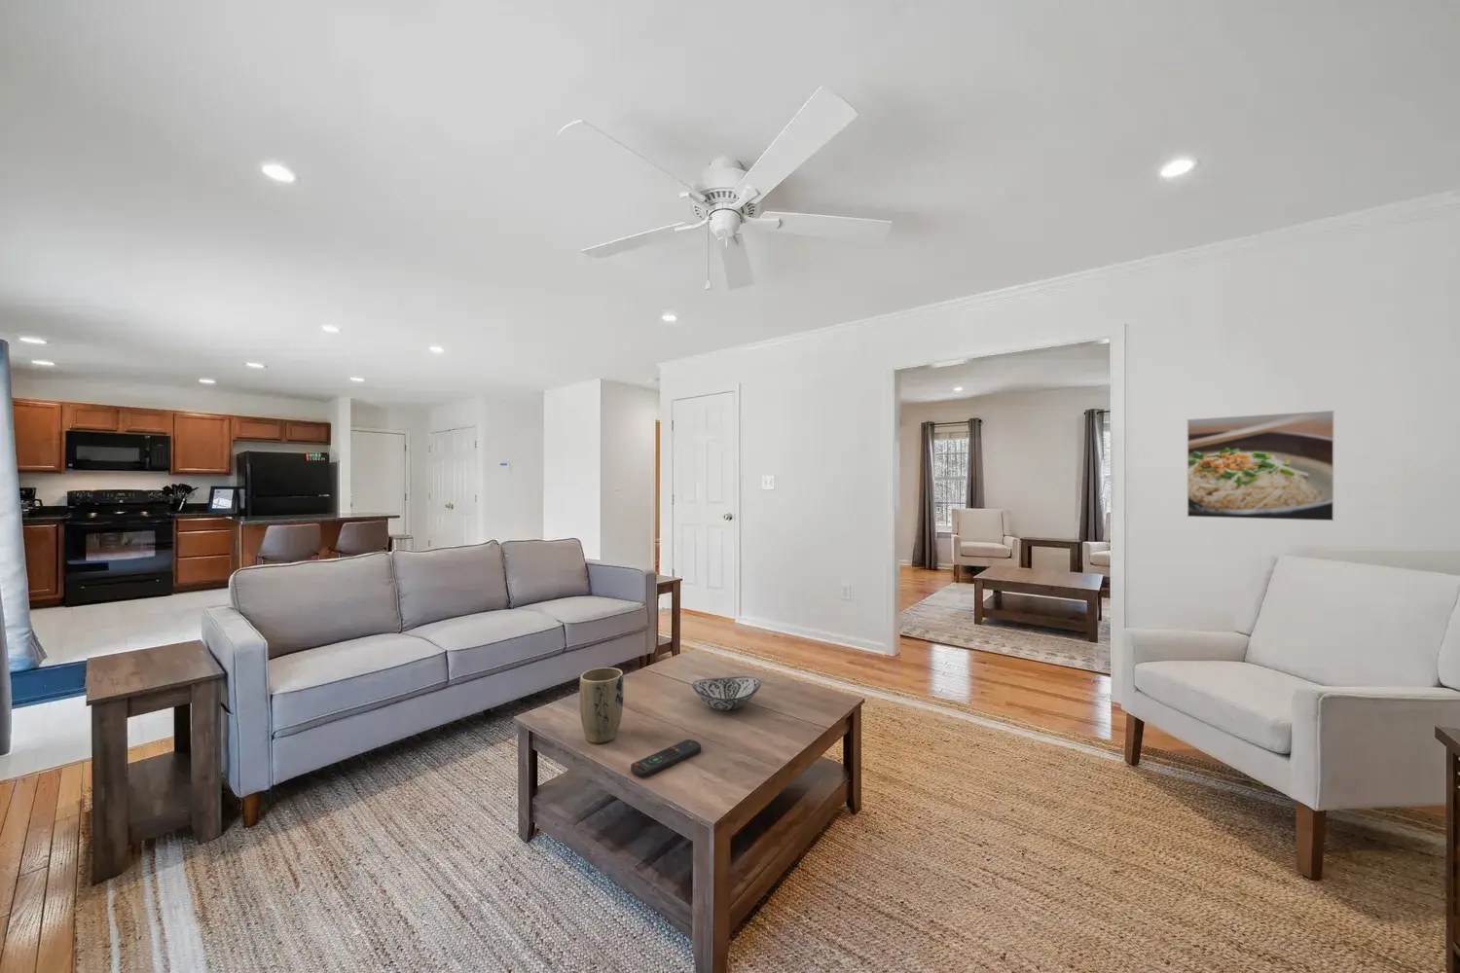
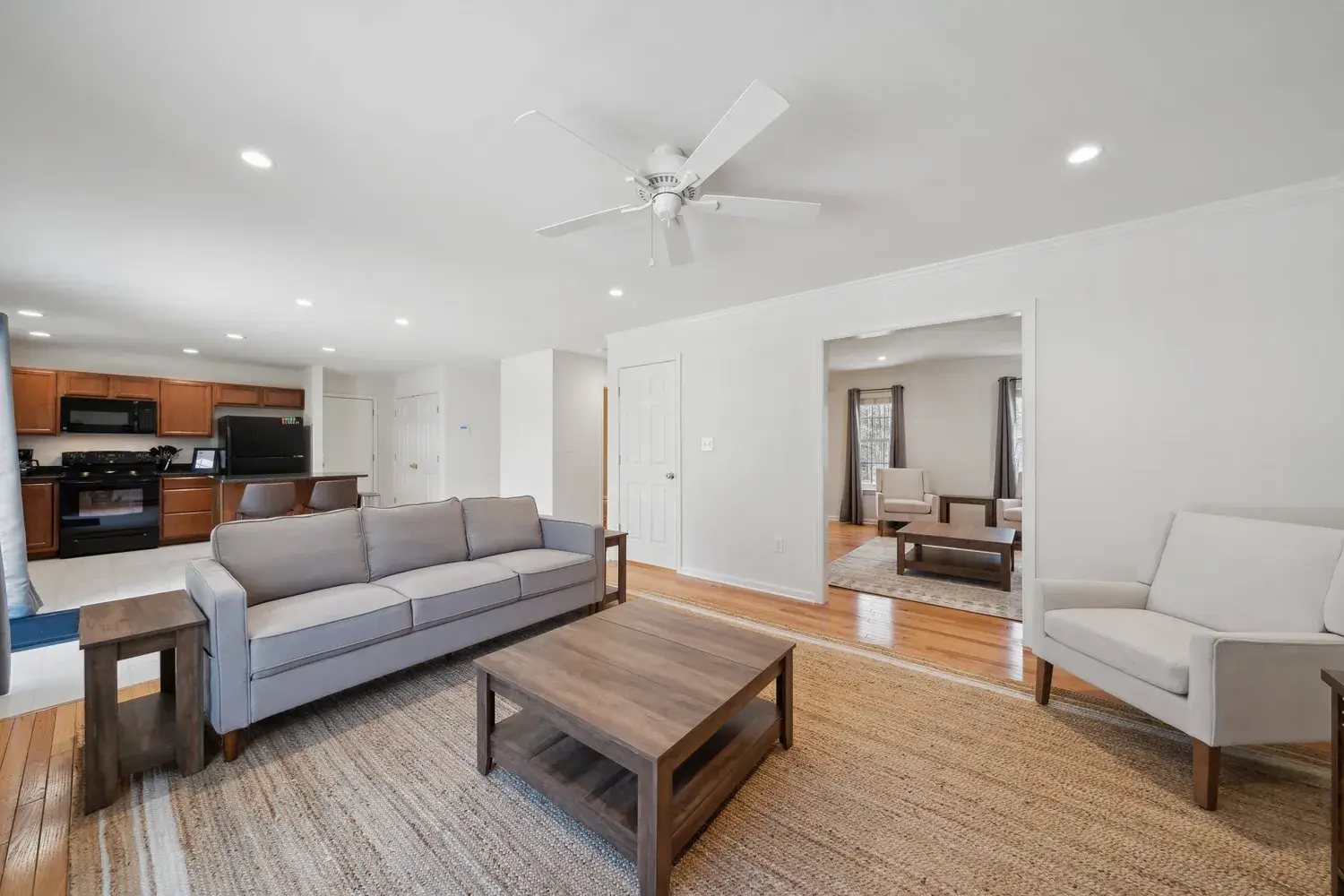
- remote control [630,738,702,780]
- plant pot [579,667,625,744]
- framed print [1185,409,1335,522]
- decorative bowl [691,677,762,711]
